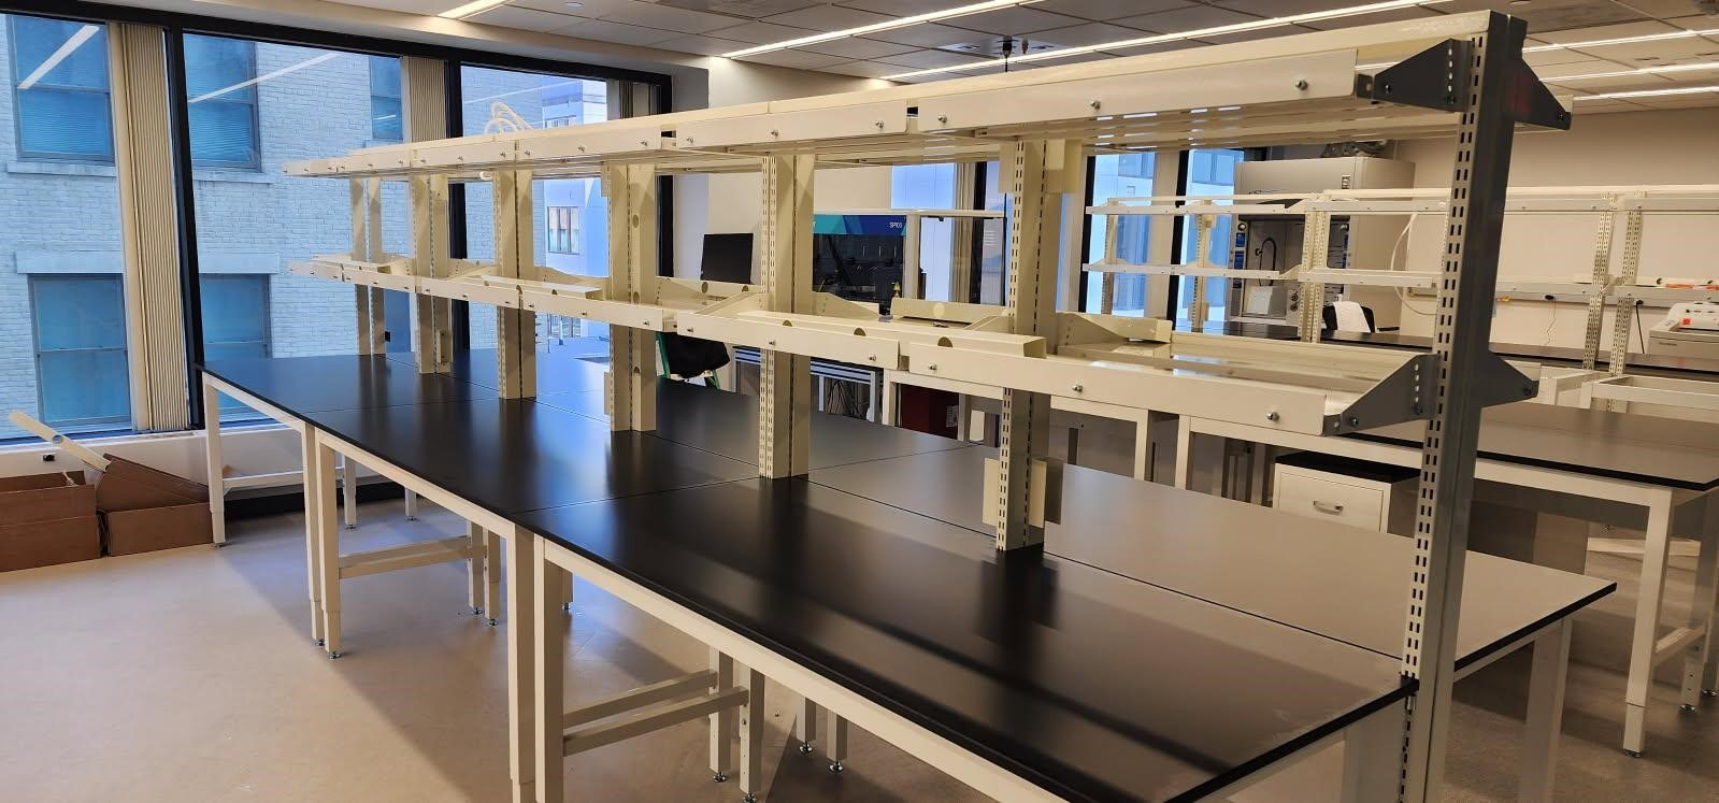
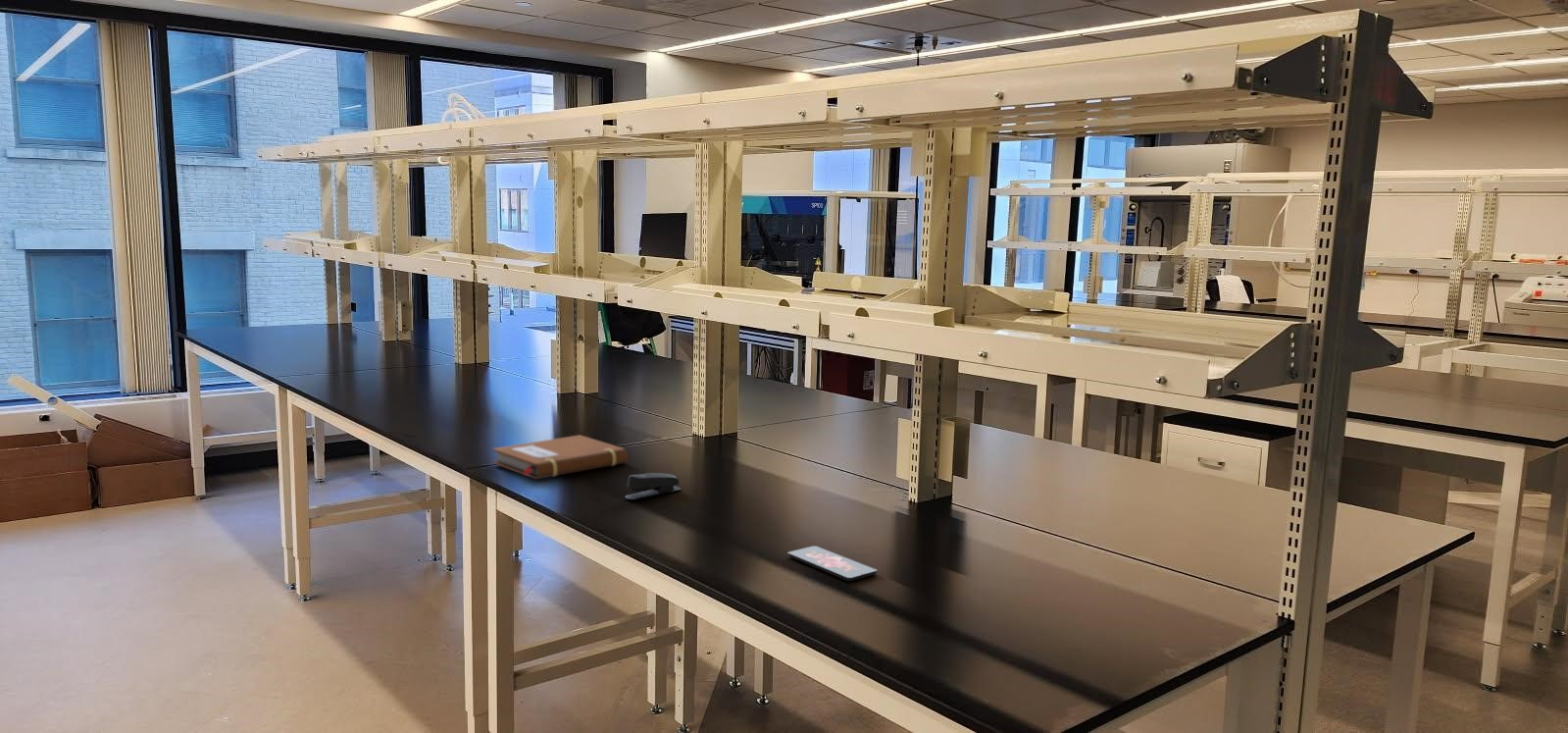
+ smartphone [786,545,878,582]
+ stapler [625,472,682,500]
+ notebook [491,434,629,480]
